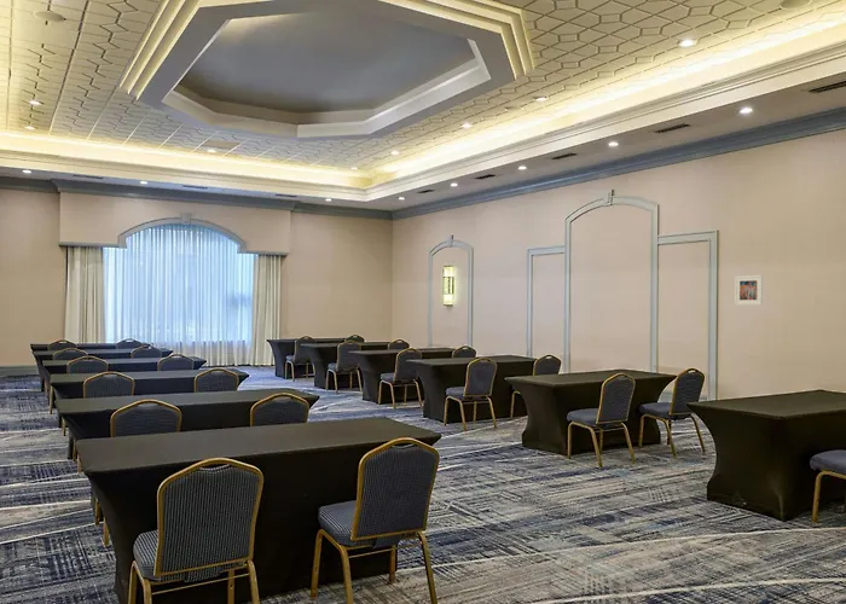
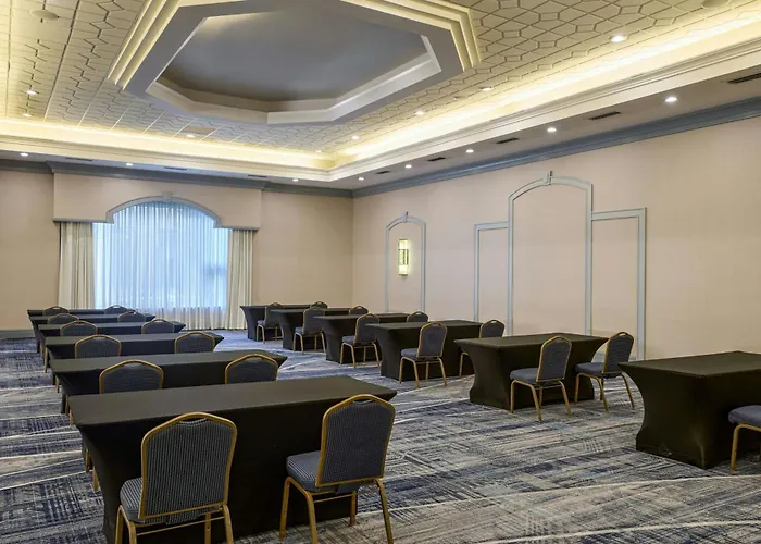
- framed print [734,274,764,307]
